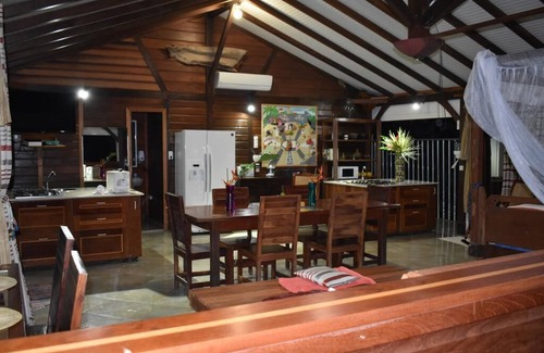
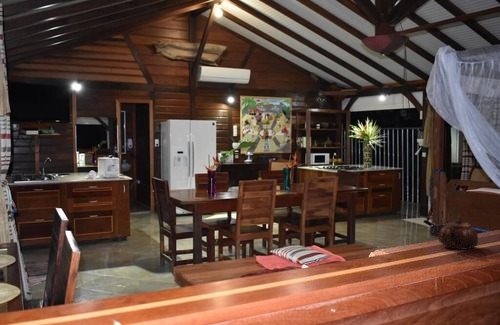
+ teapot [438,215,479,251]
